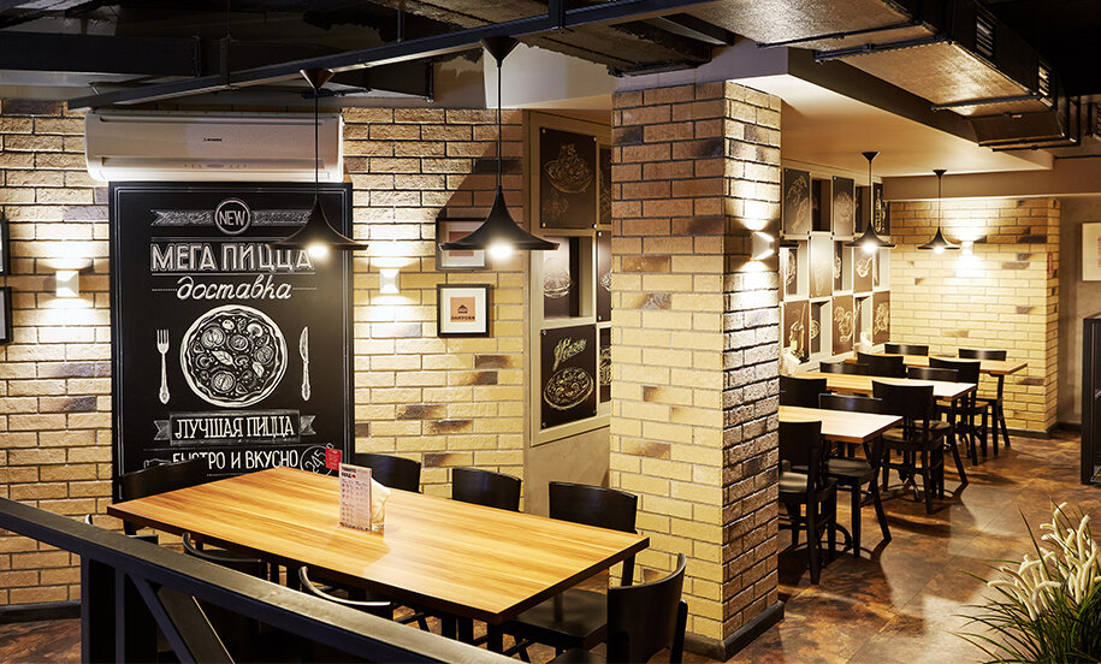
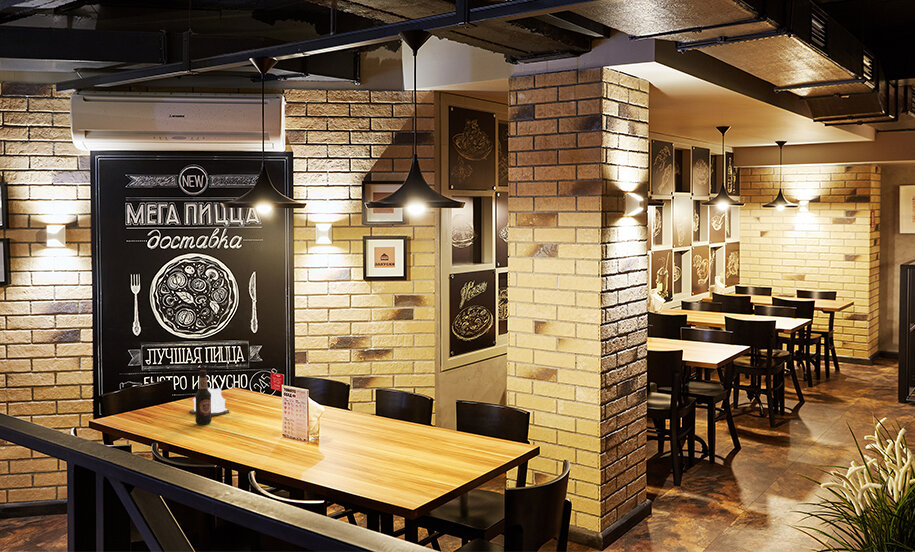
+ bottle [194,369,212,425]
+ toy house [189,387,230,417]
